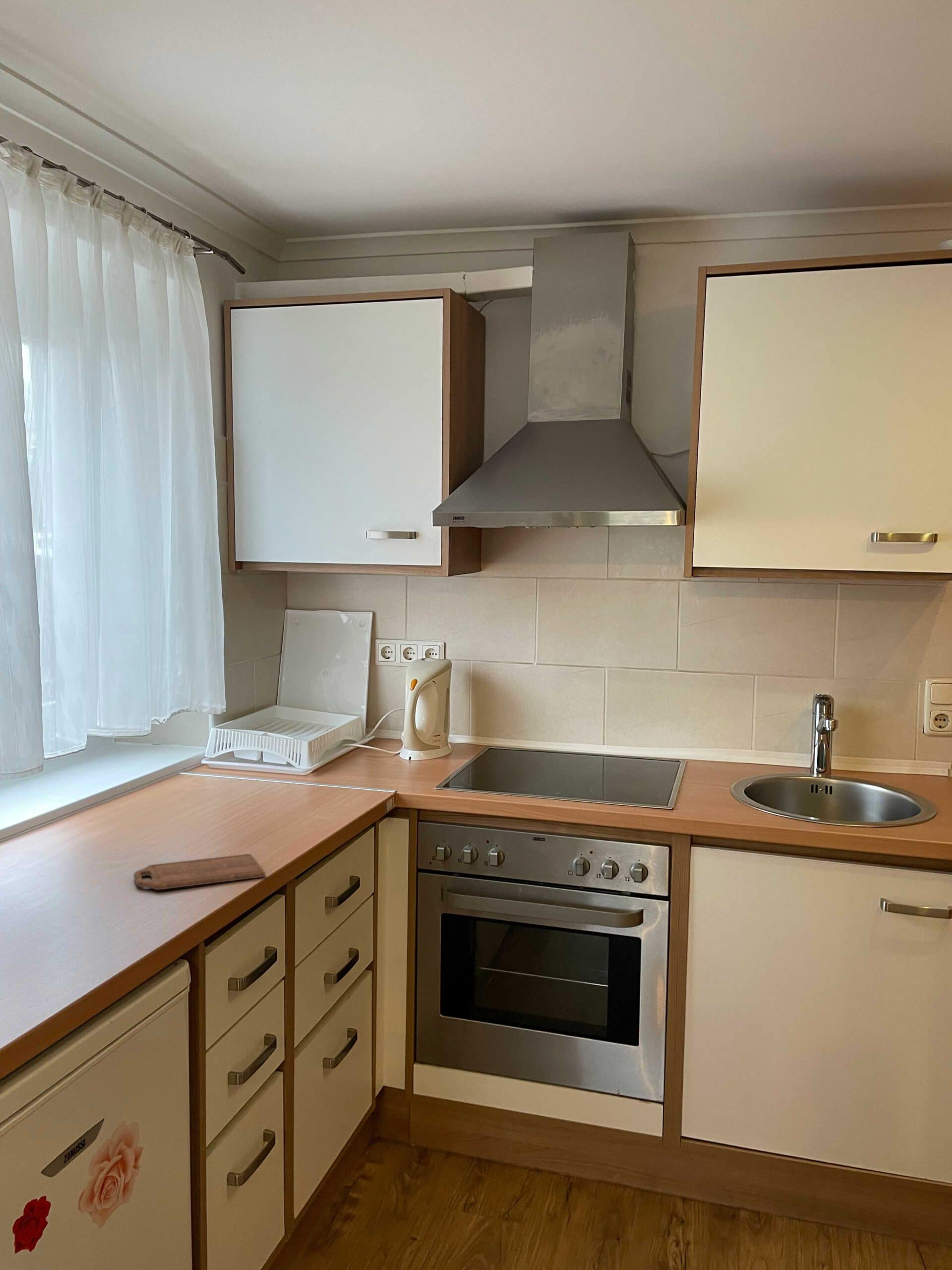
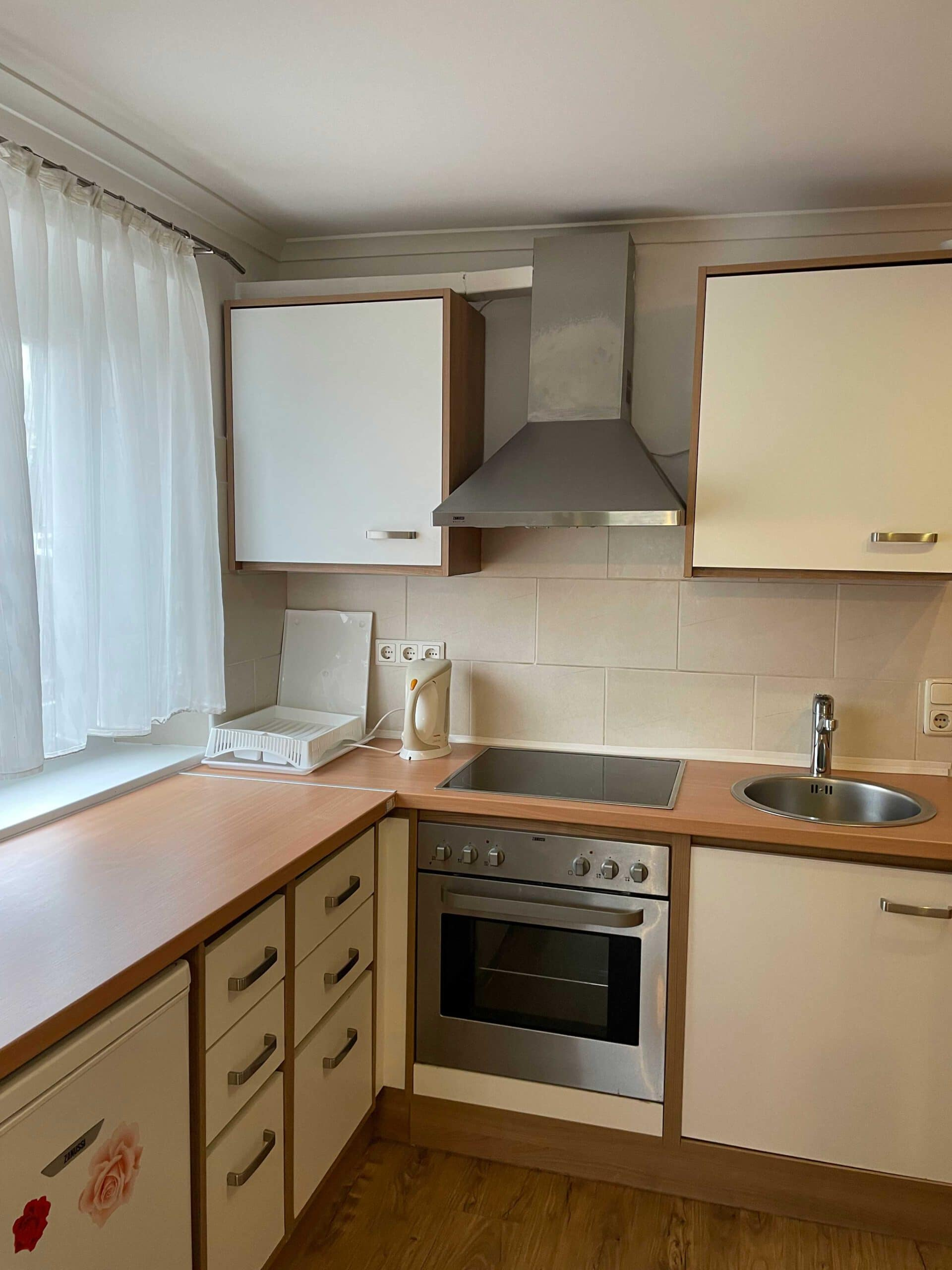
- cutting board [133,853,265,890]
